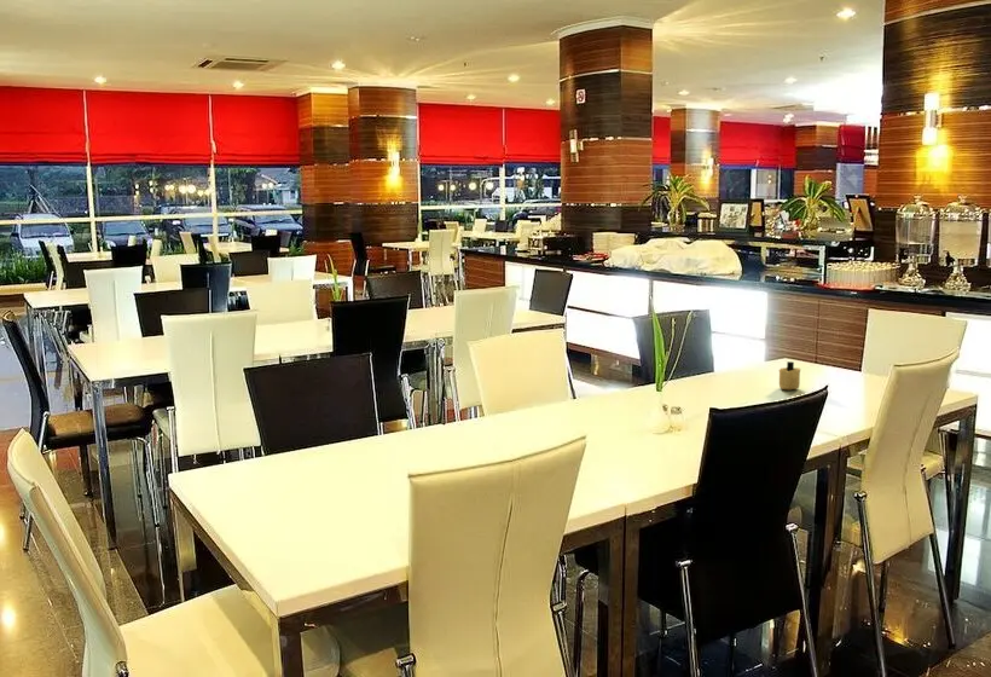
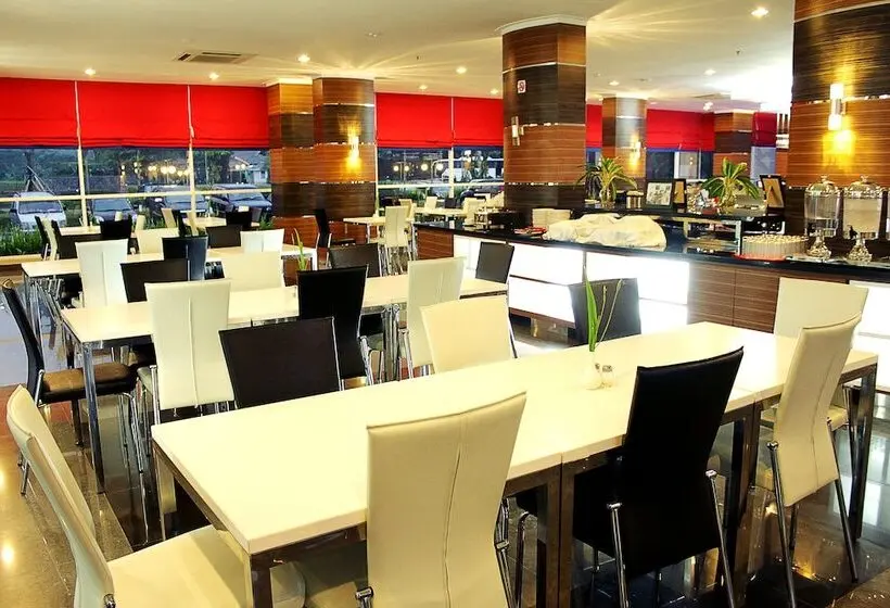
- candle [778,360,801,392]
